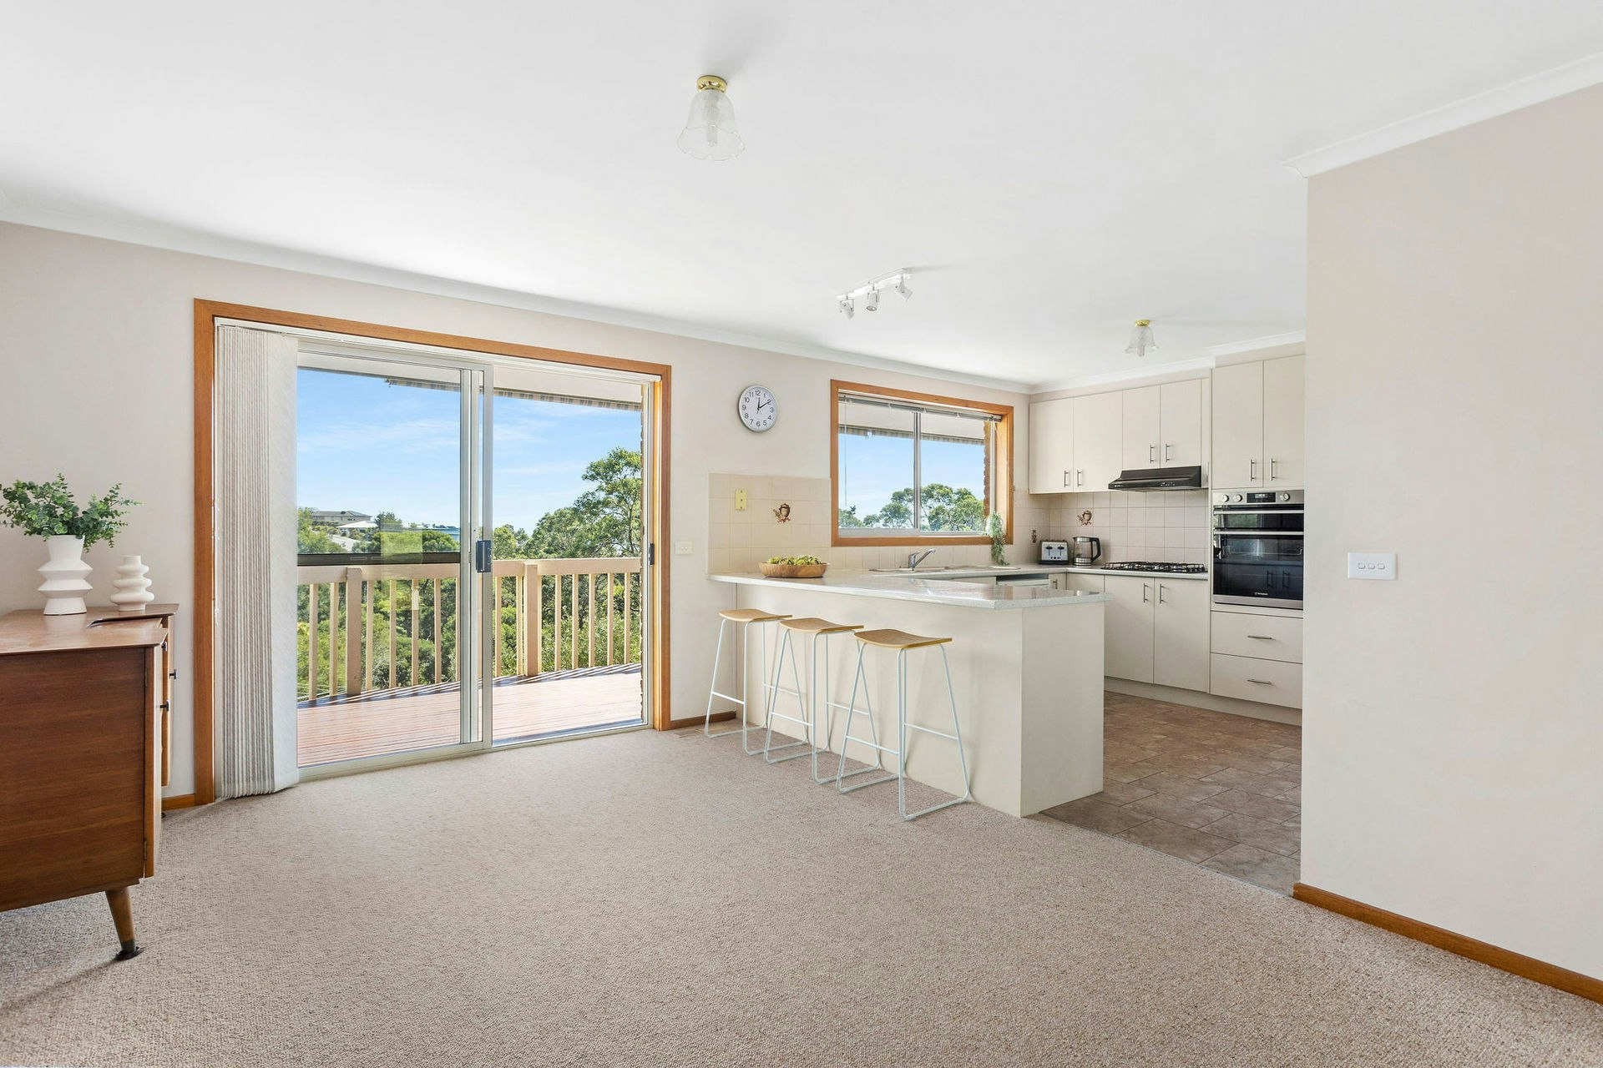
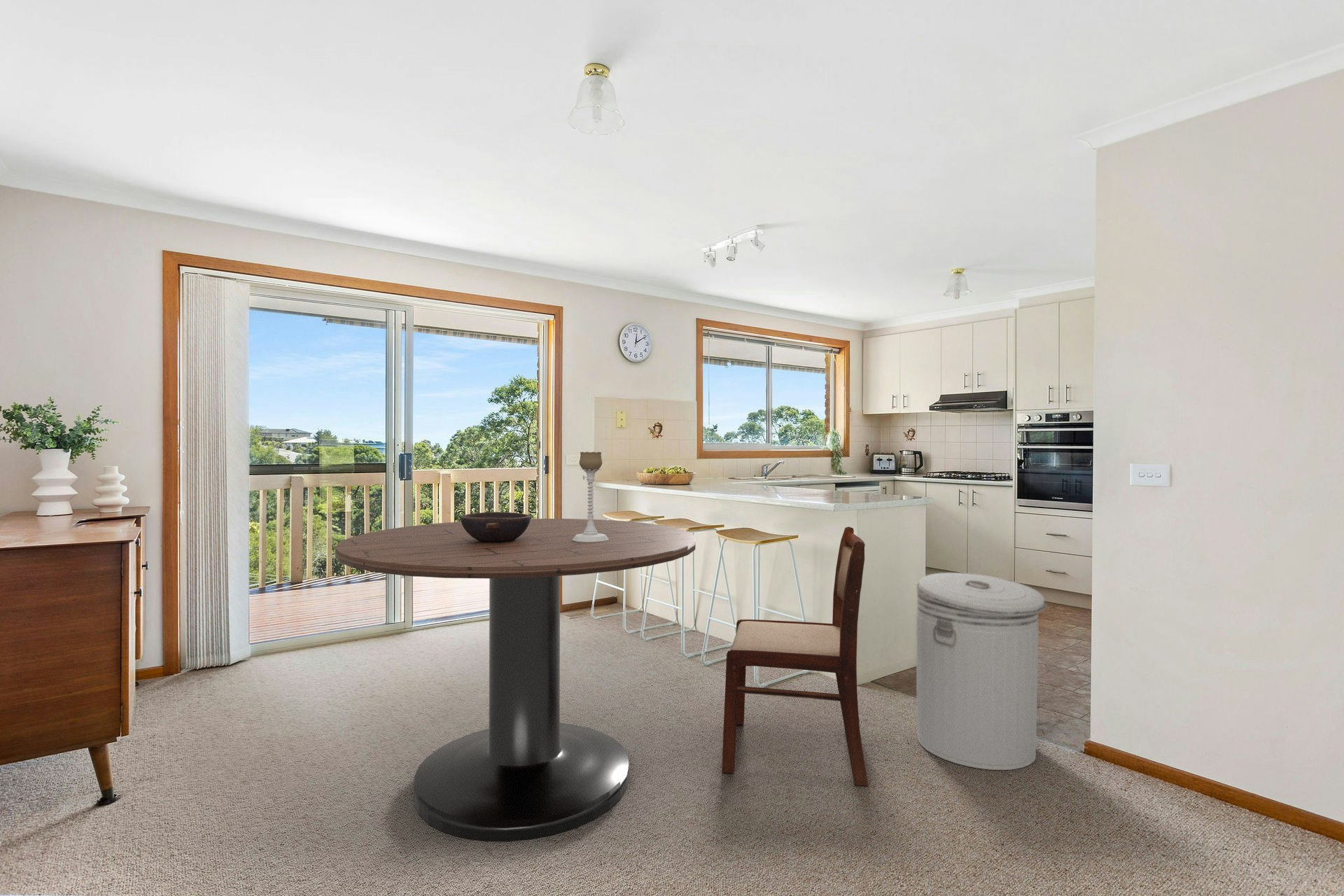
+ can [915,572,1047,771]
+ dining table [335,518,696,842]
+ candle holder [572,451,609,542]
+ dining chair [721,526,869,787]
+ bowl [460,511,531,542]
